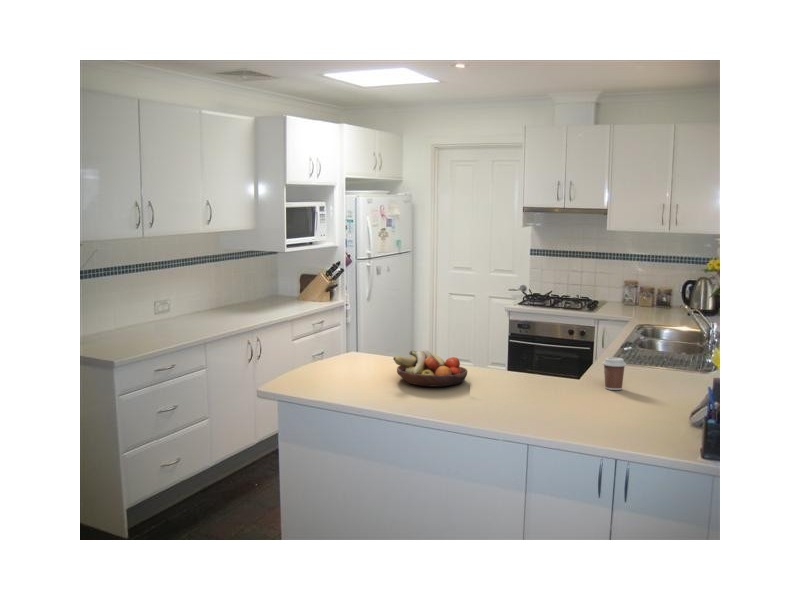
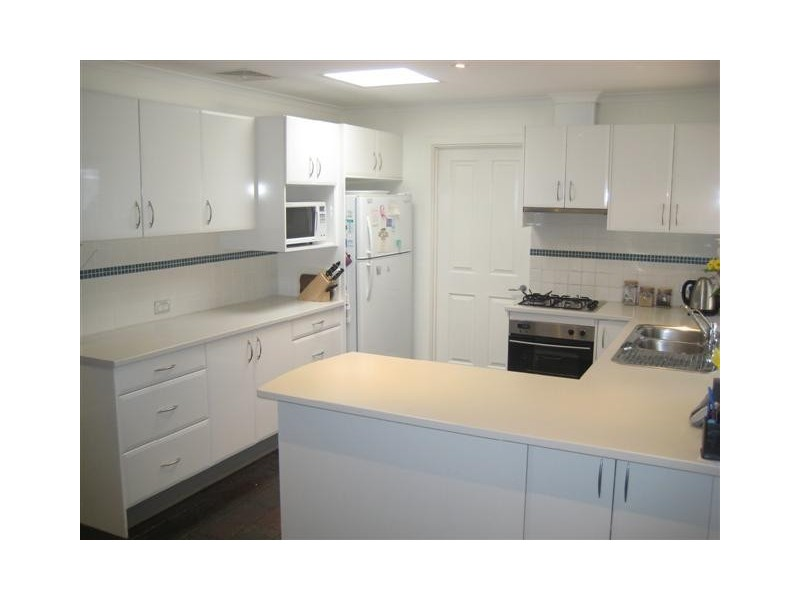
- coffee cup [601,356,627,391]
- fruit bowl [392,349,468,388]
